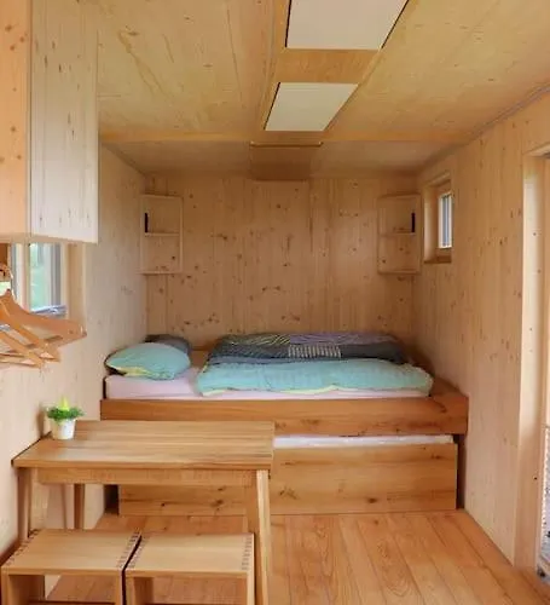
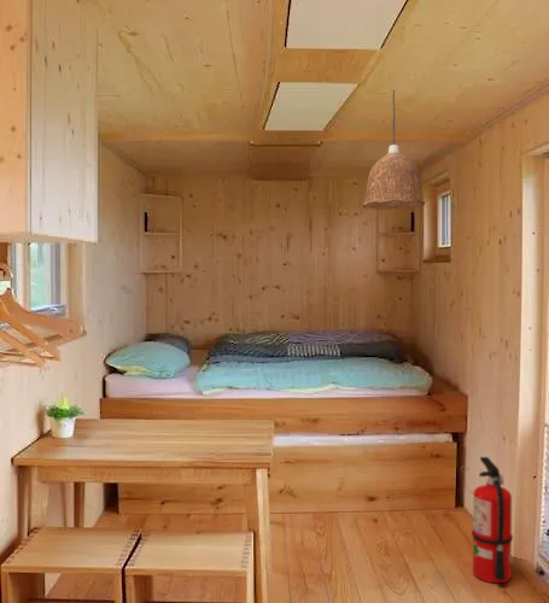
+ pendant lamp [362,89,426,211]
+ fire extinguisher [460,456,514,584]
